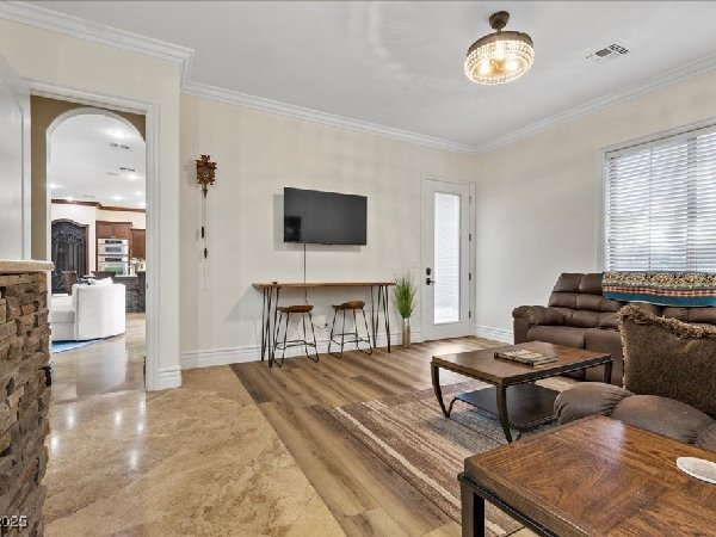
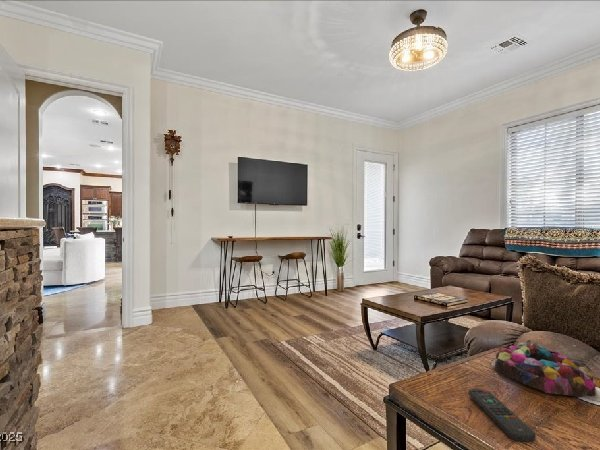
+ remote control [468,388,537,443]
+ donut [490,339,597,397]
